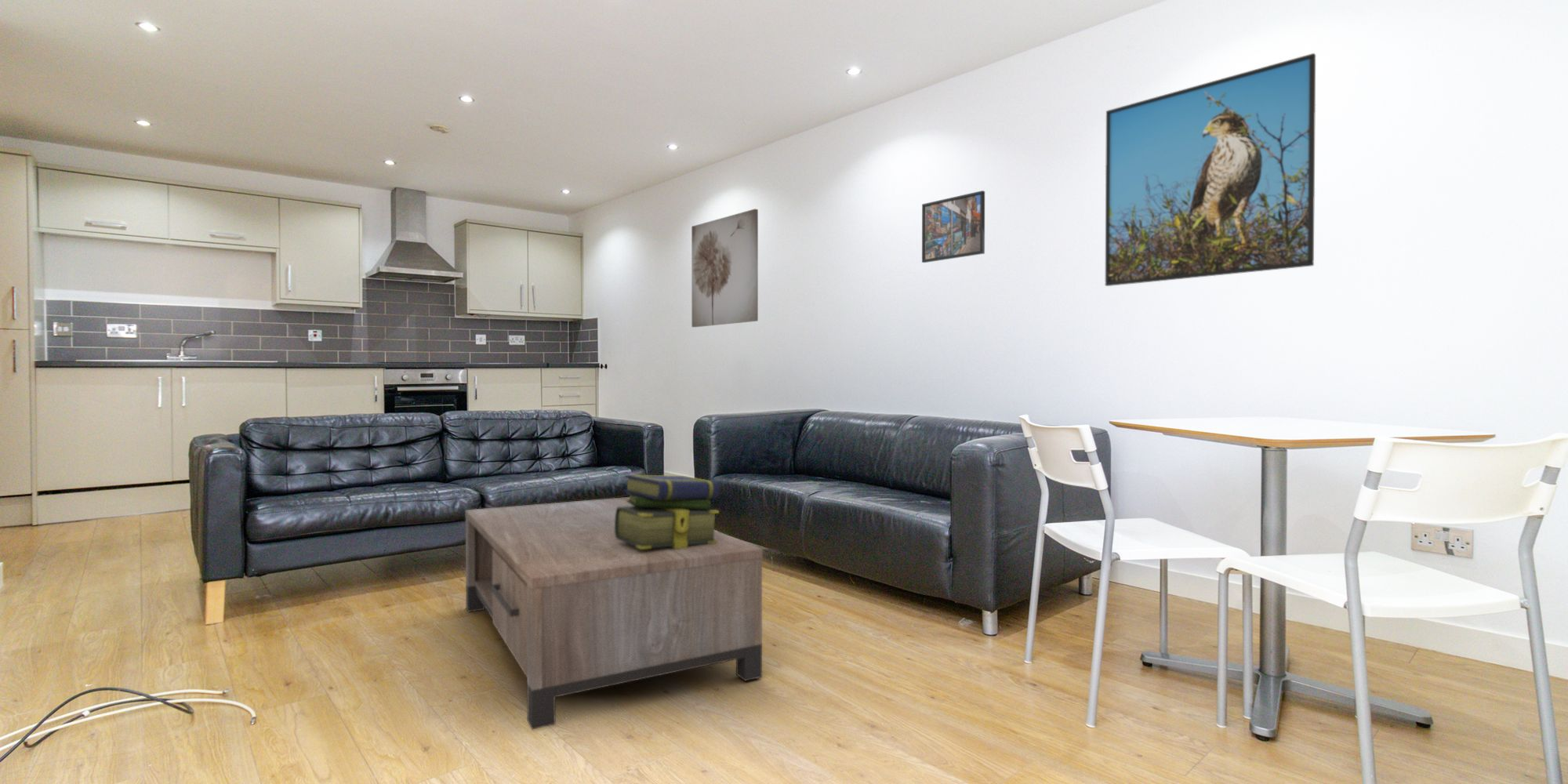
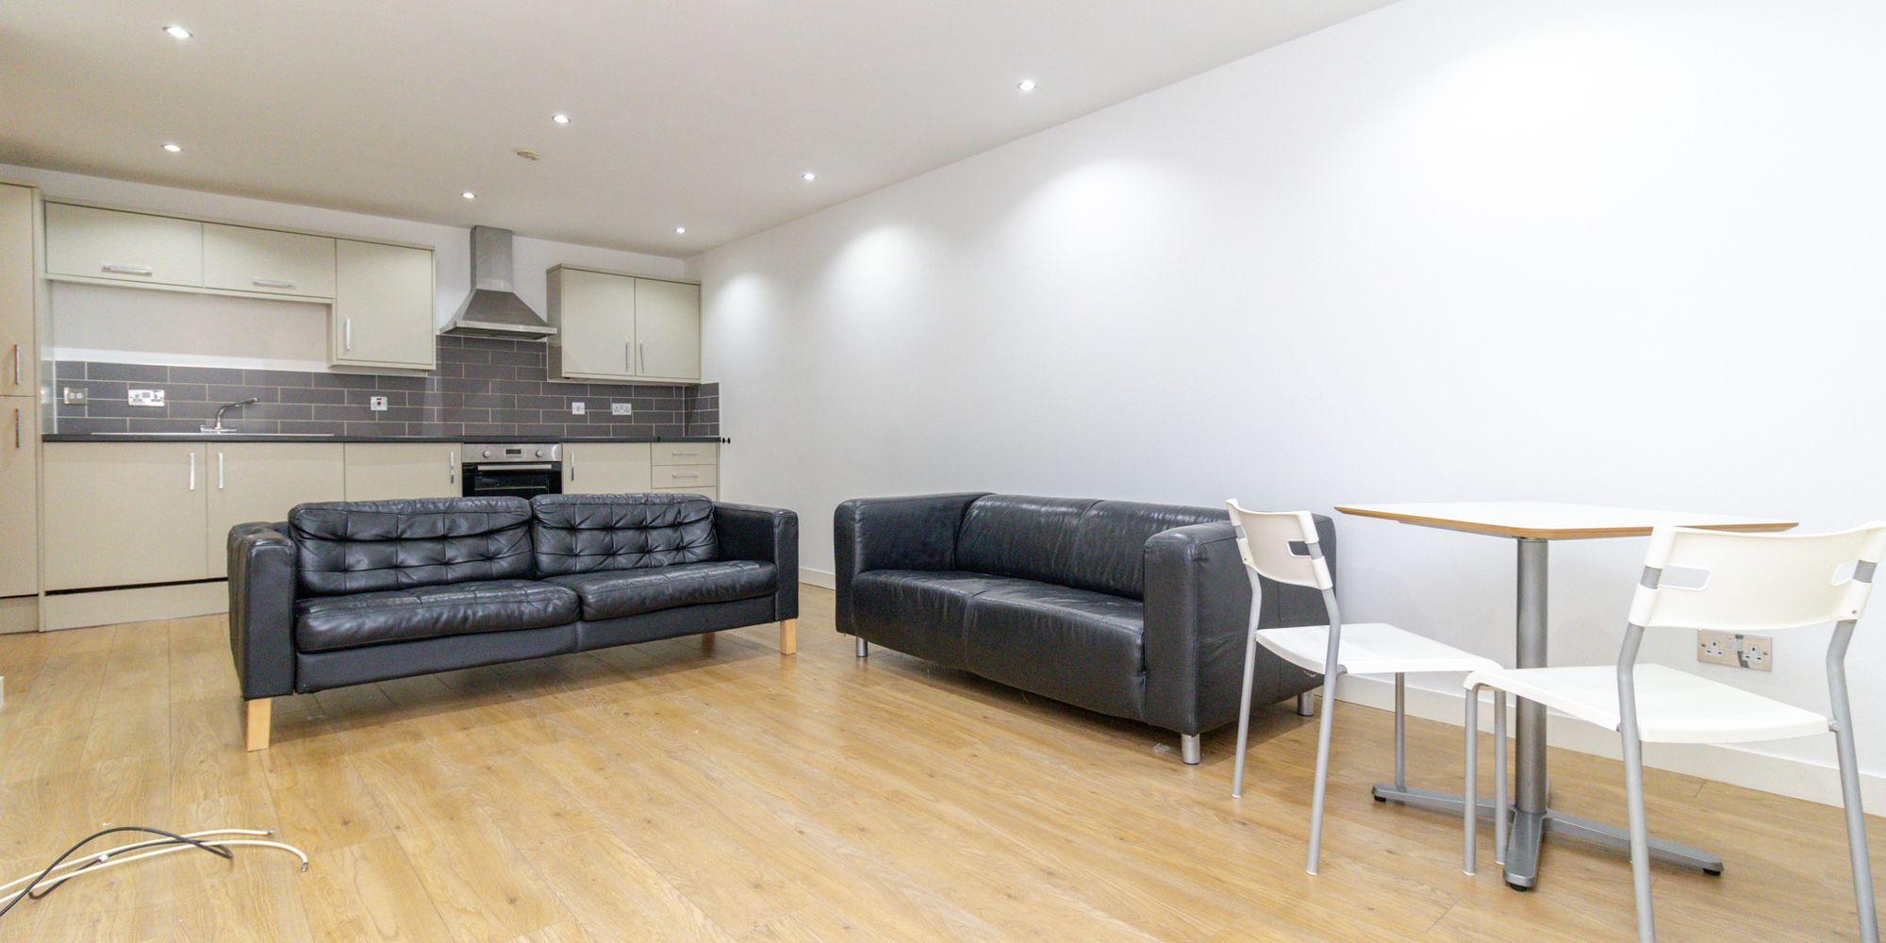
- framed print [1105,53,1316,287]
- wall art [691,208,759,328]
- coffee table [464,496,764,730]
- stack of books [615,474,720,549]
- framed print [921,190,985,263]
